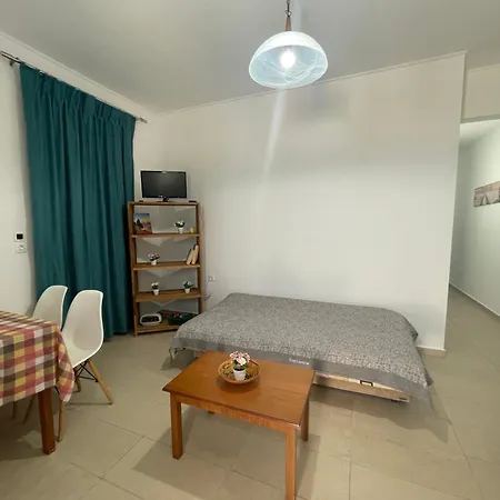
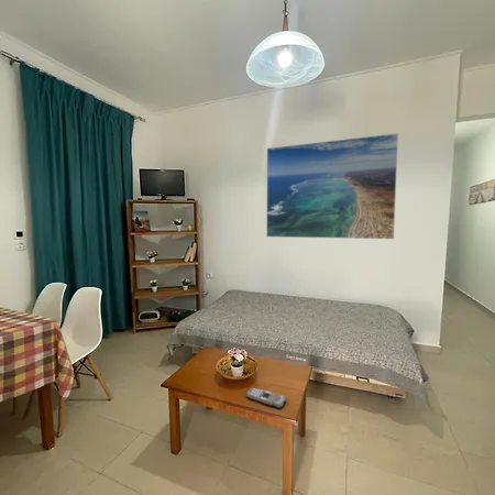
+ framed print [265,132,399,240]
+ remote control [245,387,287,409]
